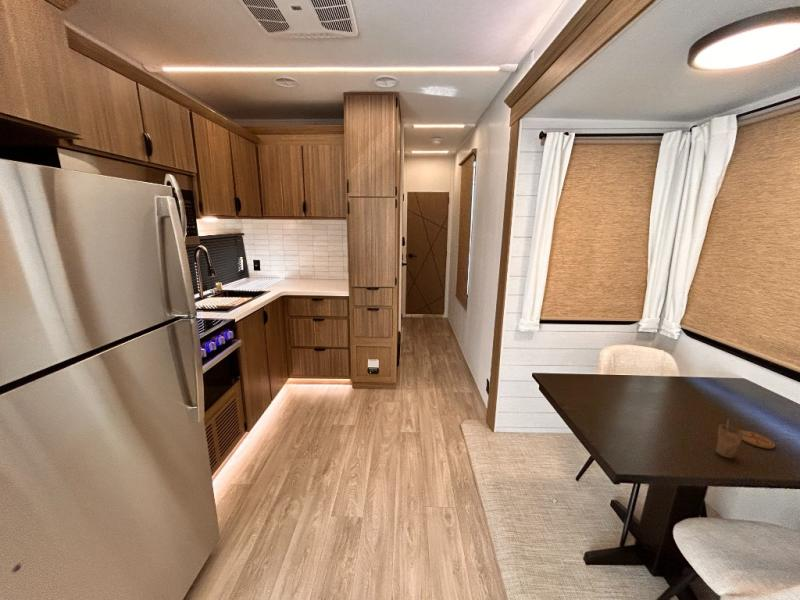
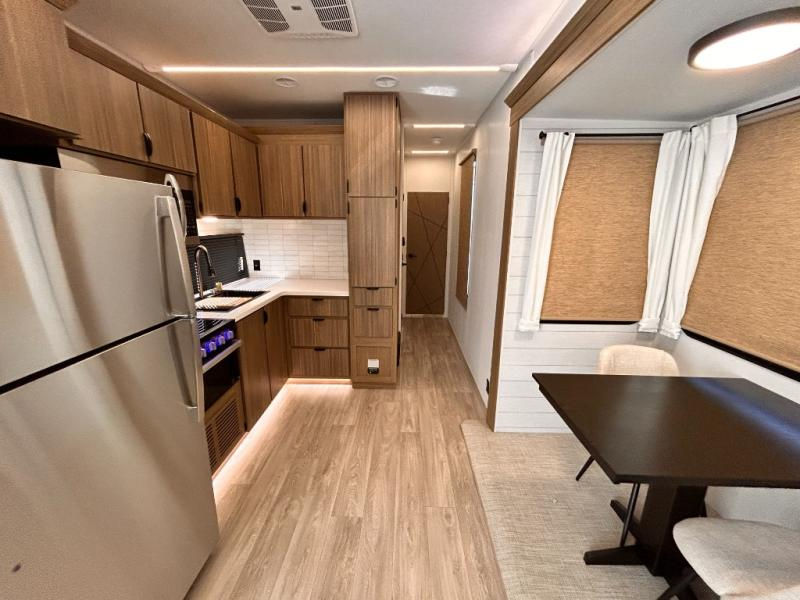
- coaster [741,429,776,450]
- cup [715,418,744,459]
